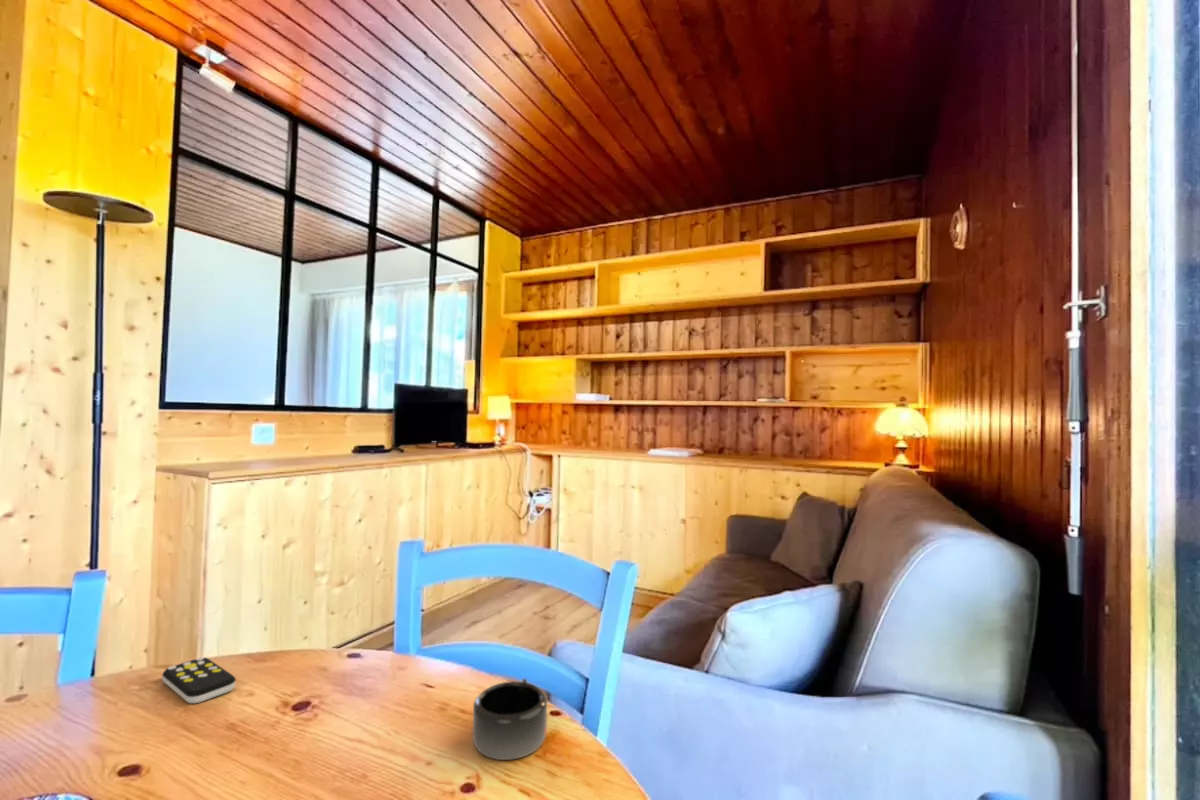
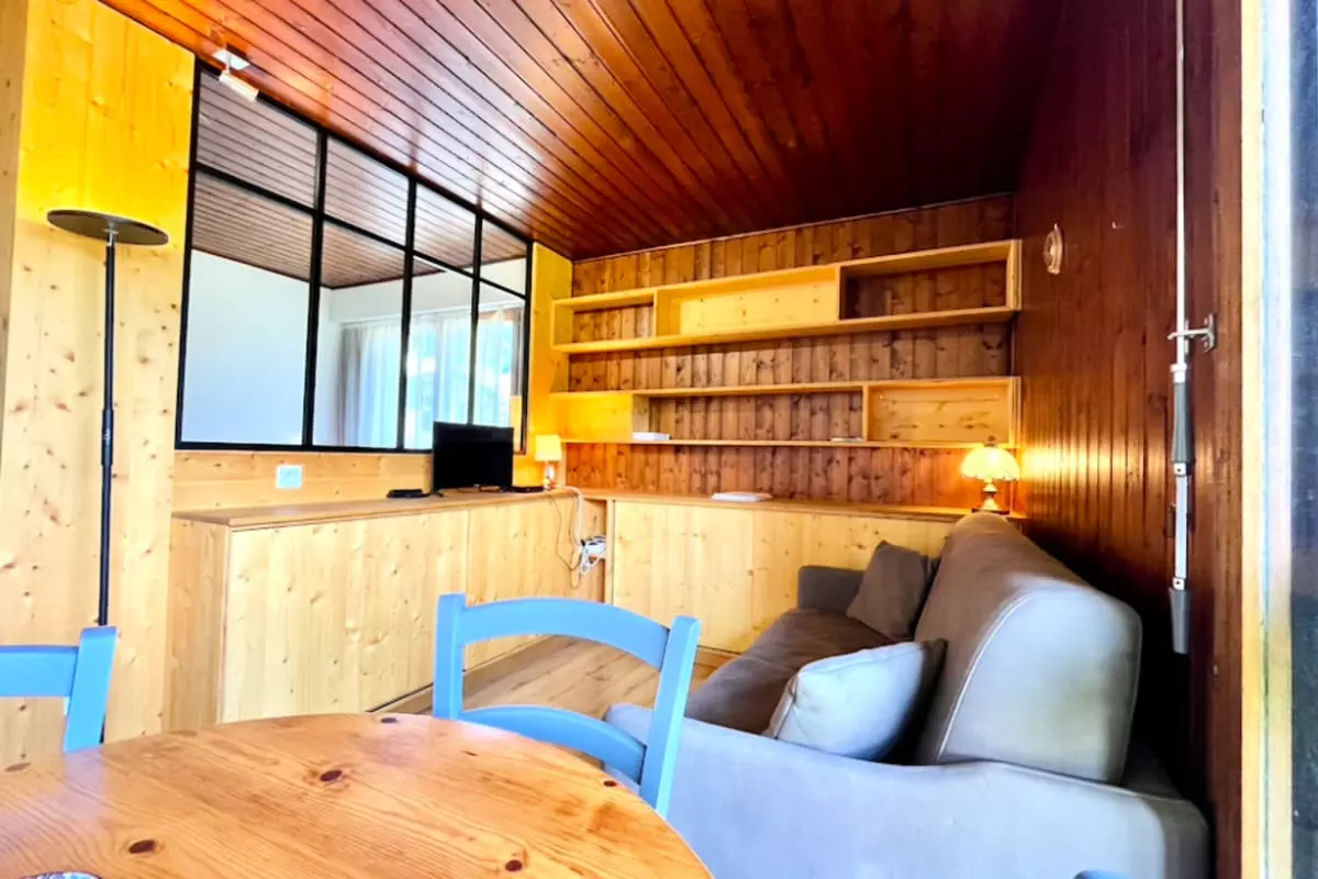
- mug [472,677,548,761]
- remote control [161,656,237,704]
